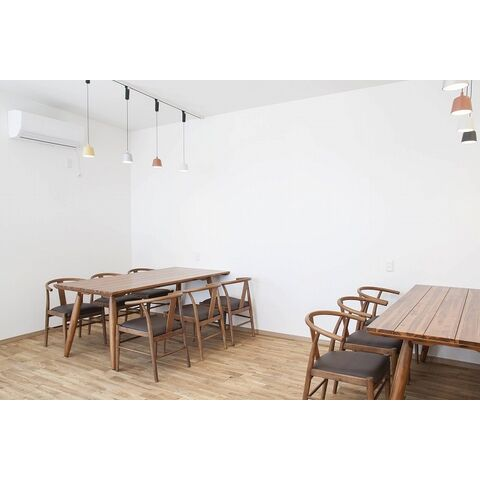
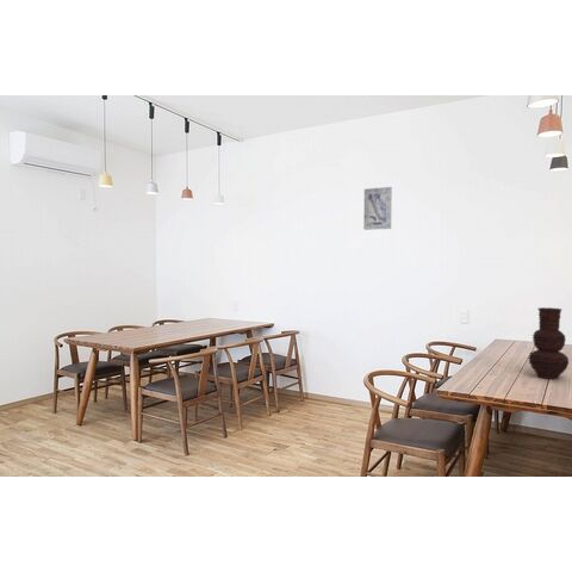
+ vase [527,306,570,380]
+ wall art [362,186,393,231]
